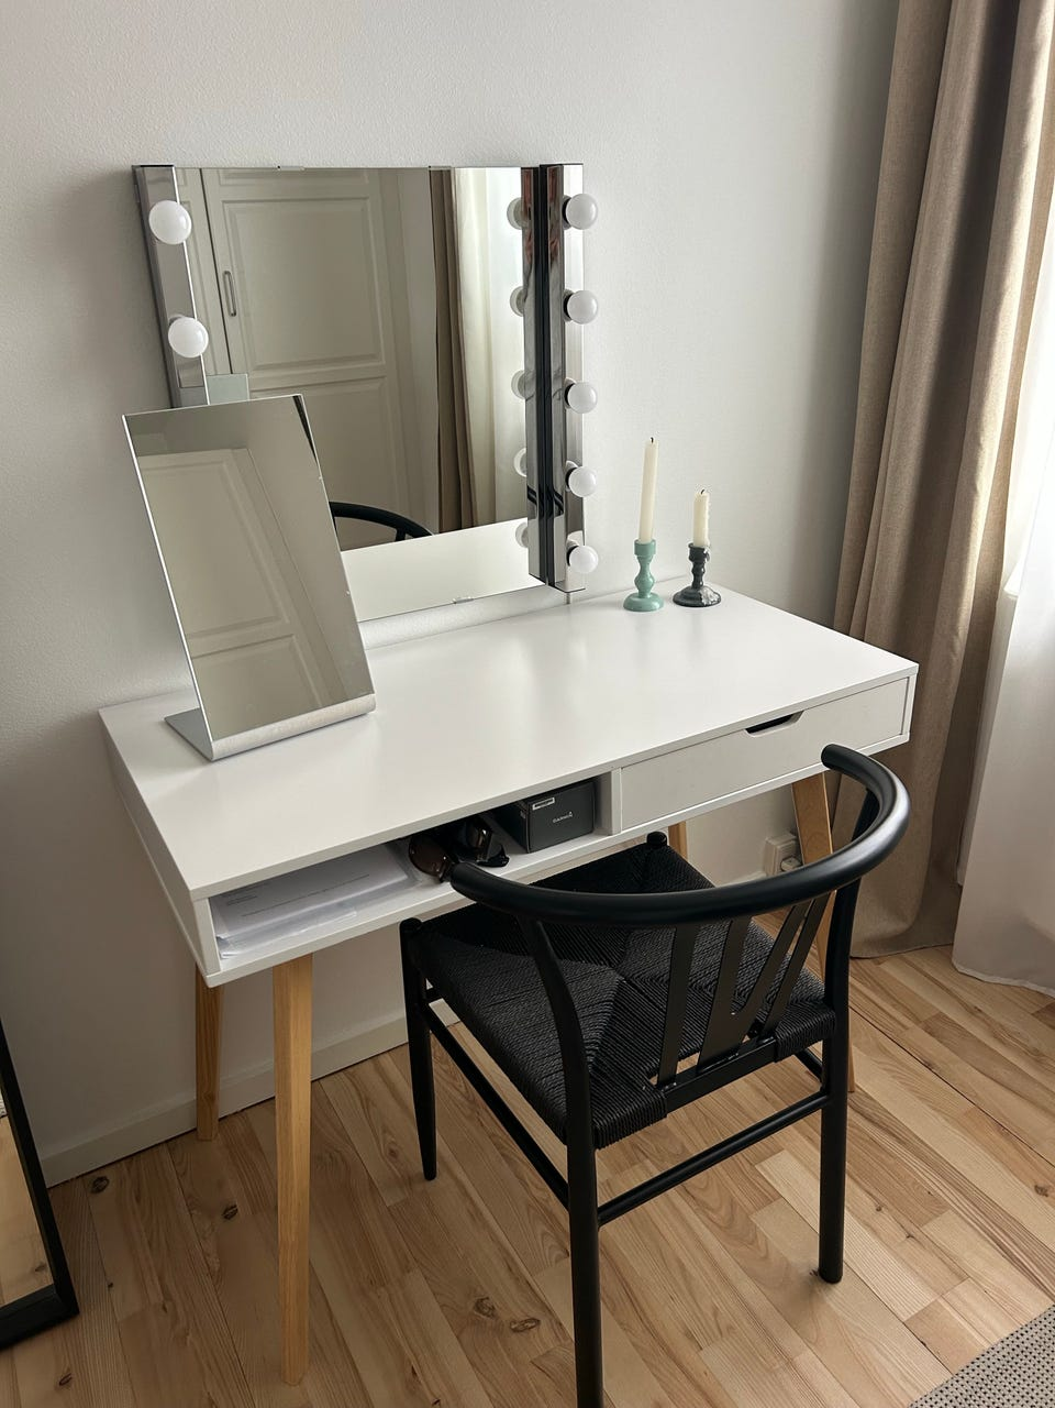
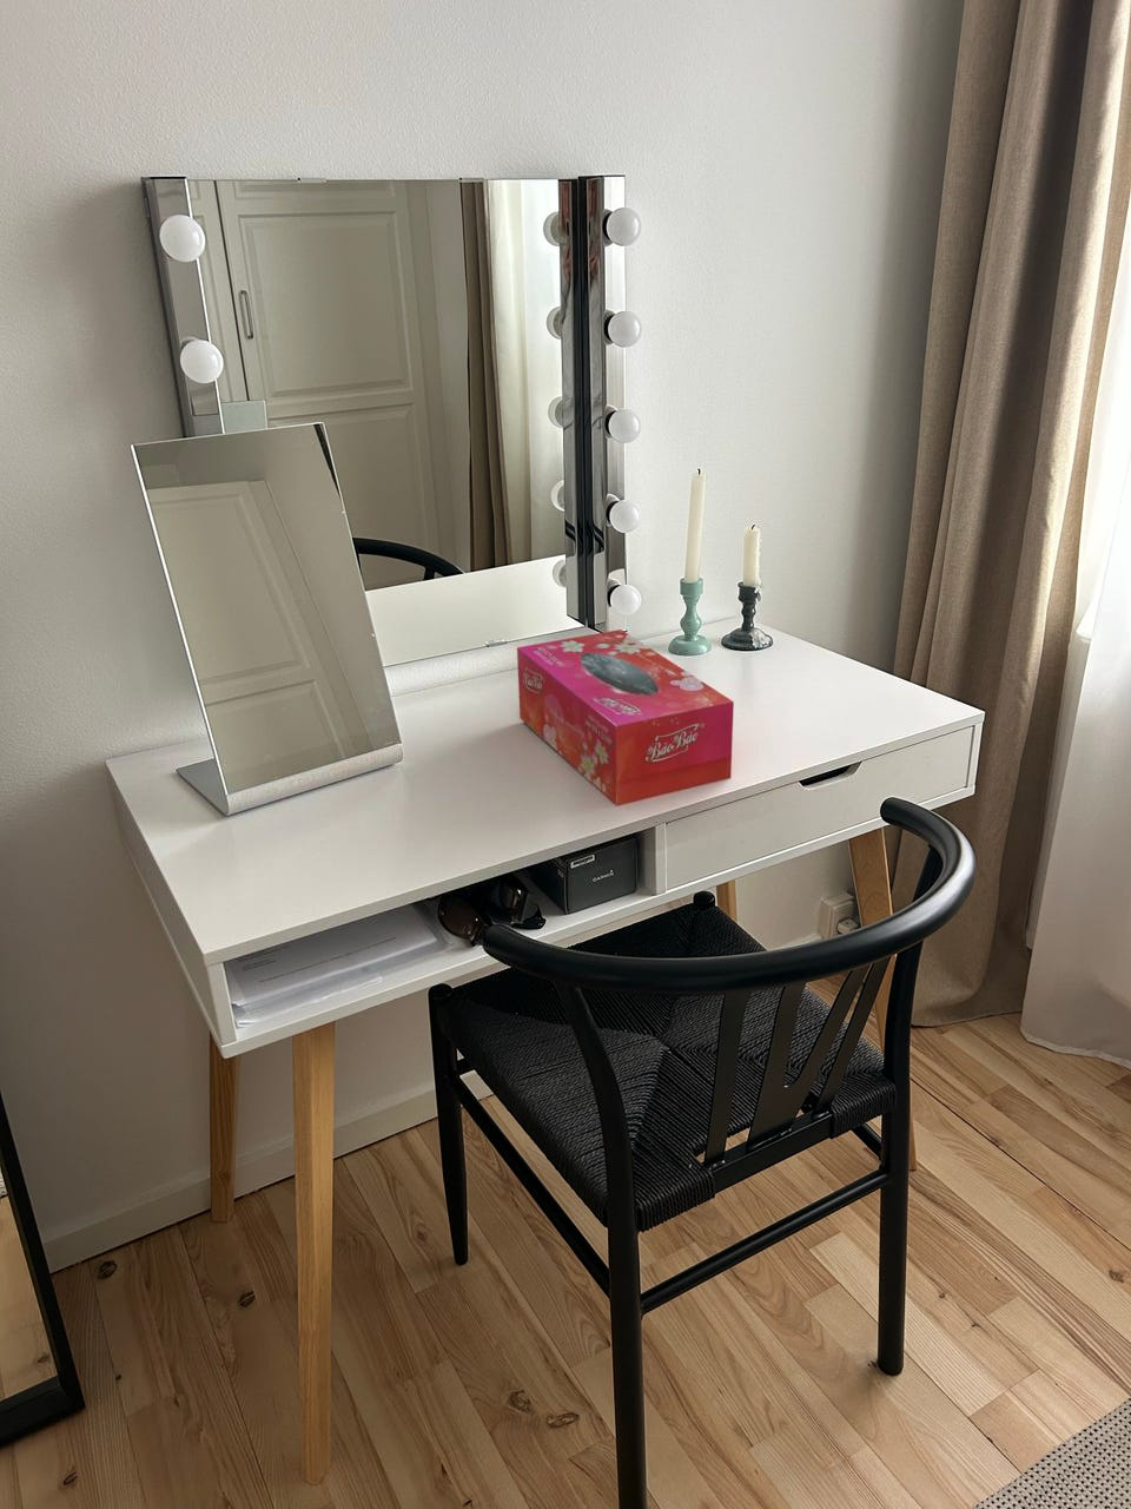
+ tissue box [516,629,735,808]
